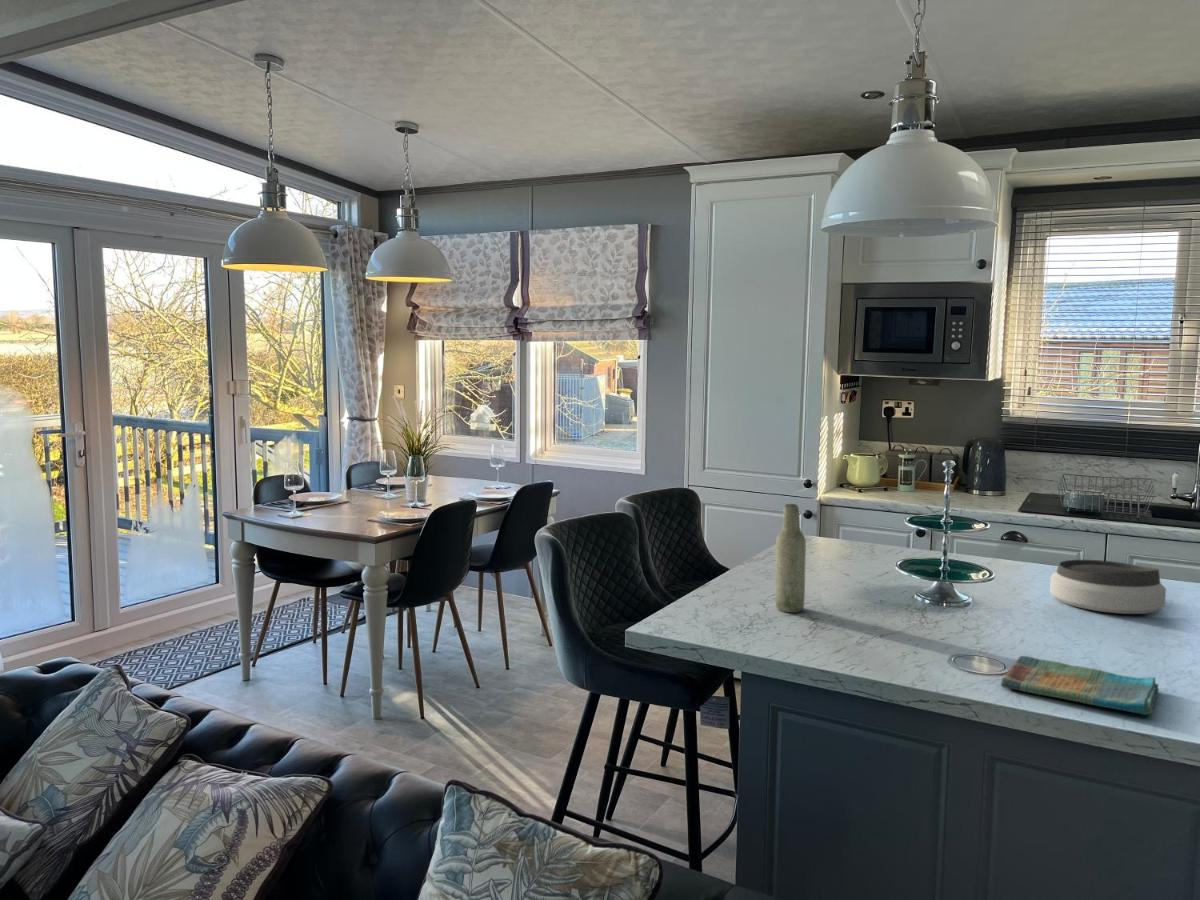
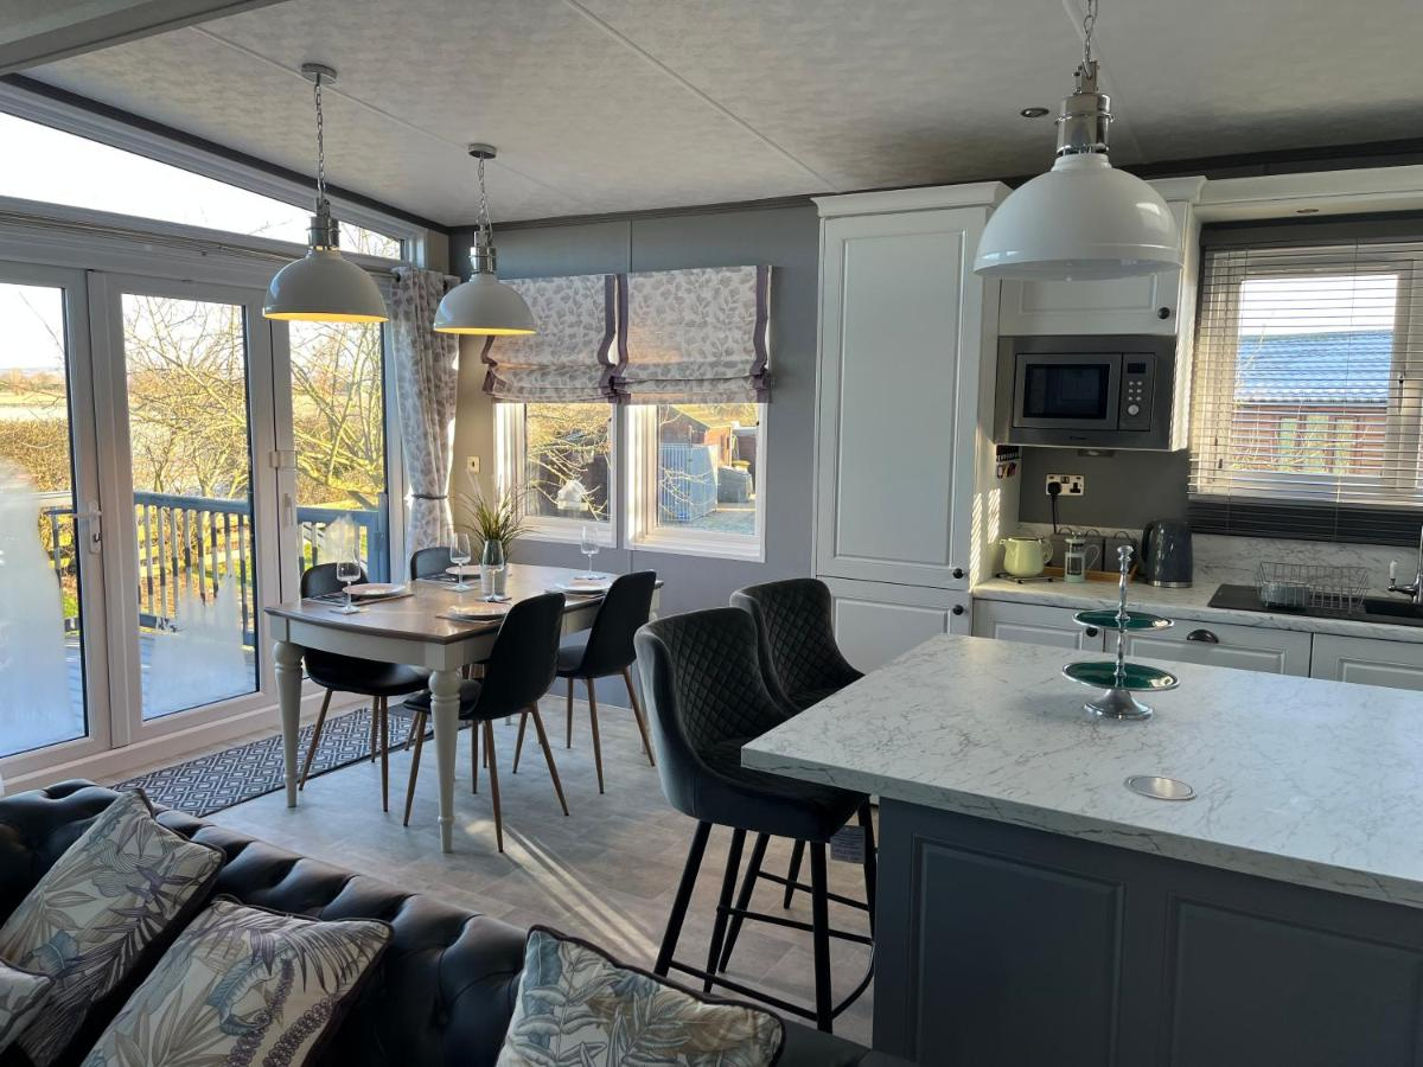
- dish towel [1000,655,1160,716]
- bowl [1049,559,1167,615]
- bottle [774,503,807,614]
